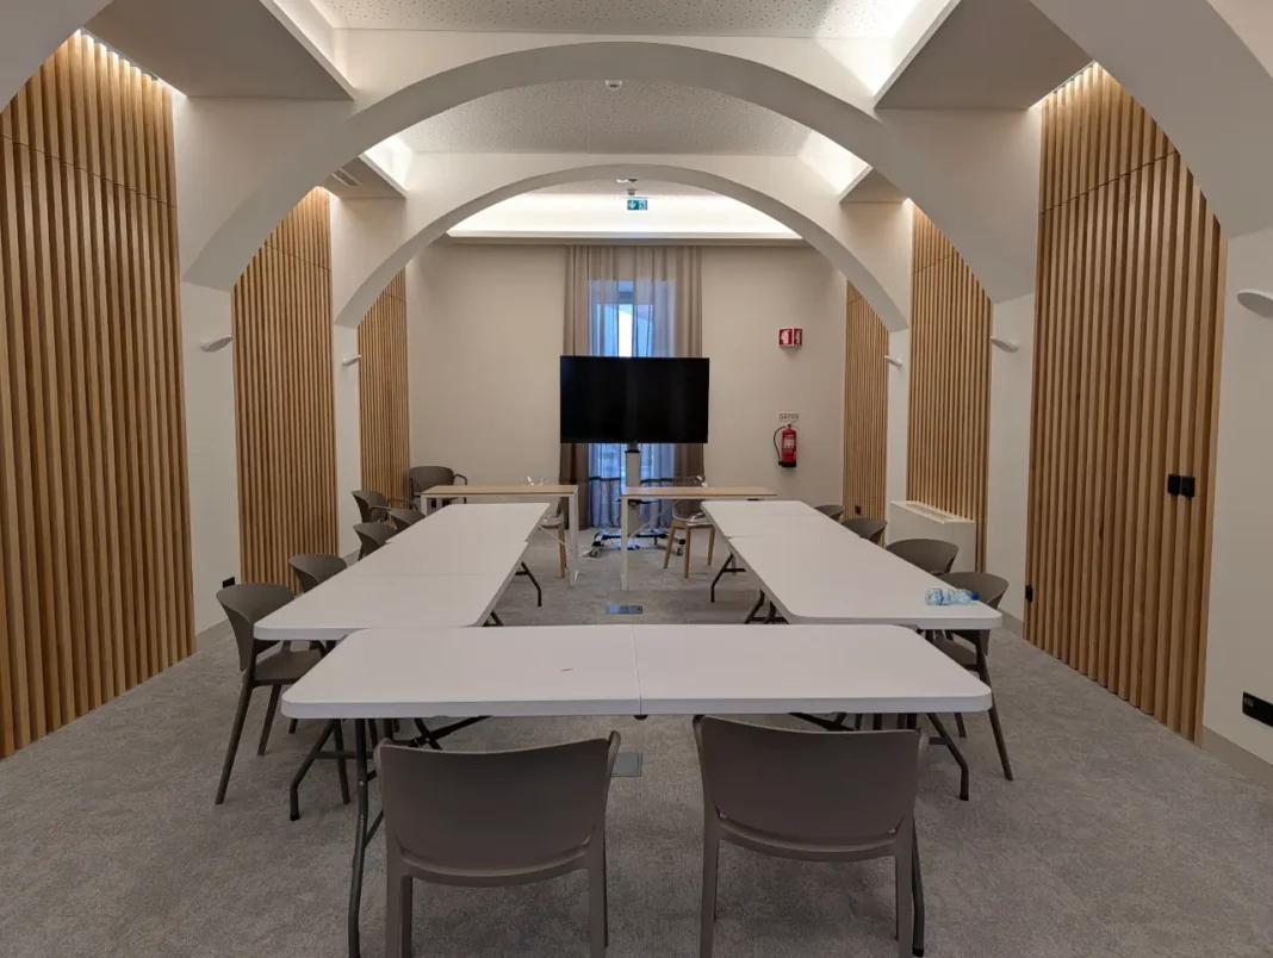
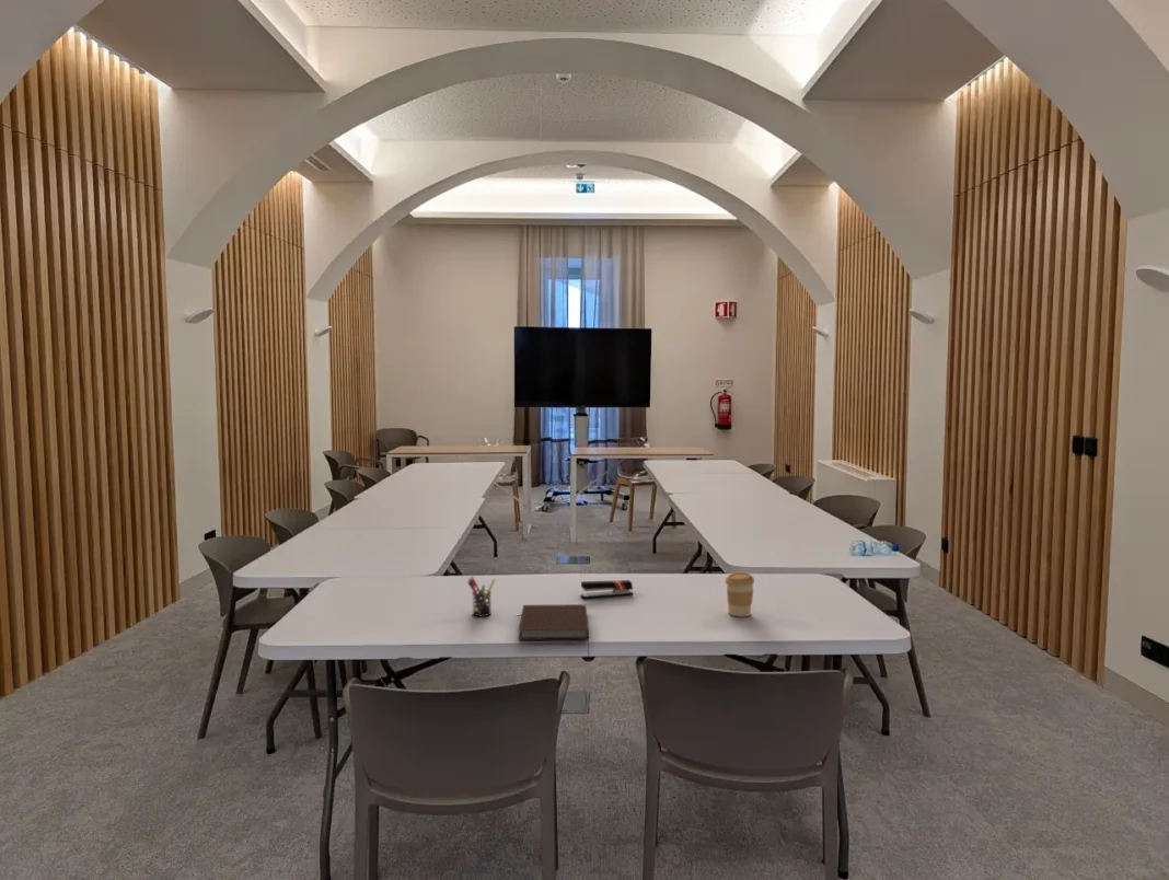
+ notebook [518,603,590,640]
+ stapler [579,579,634,599]
+ pen holder [466,576,496,617]
+ coffee cup [725,571,755,617]
